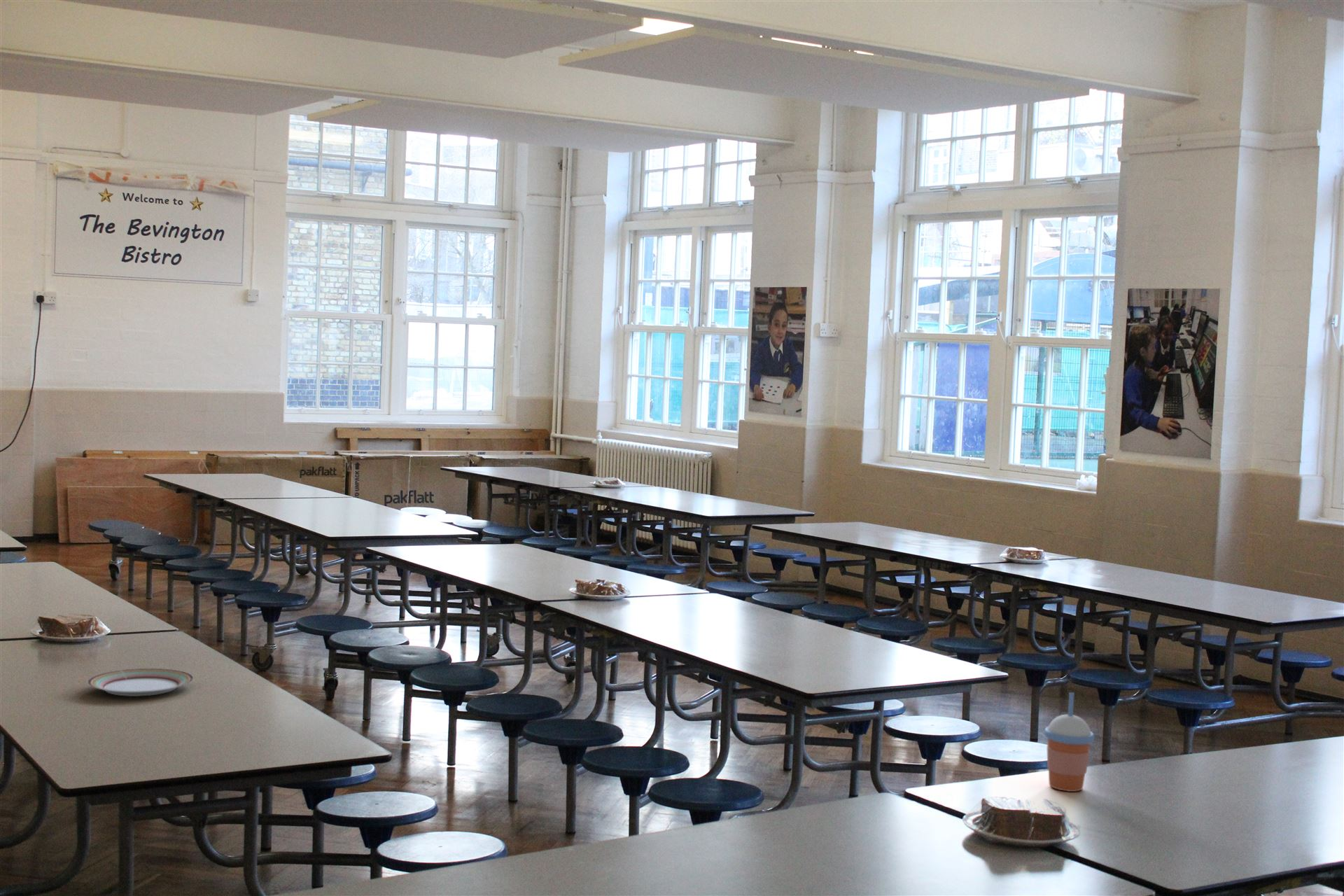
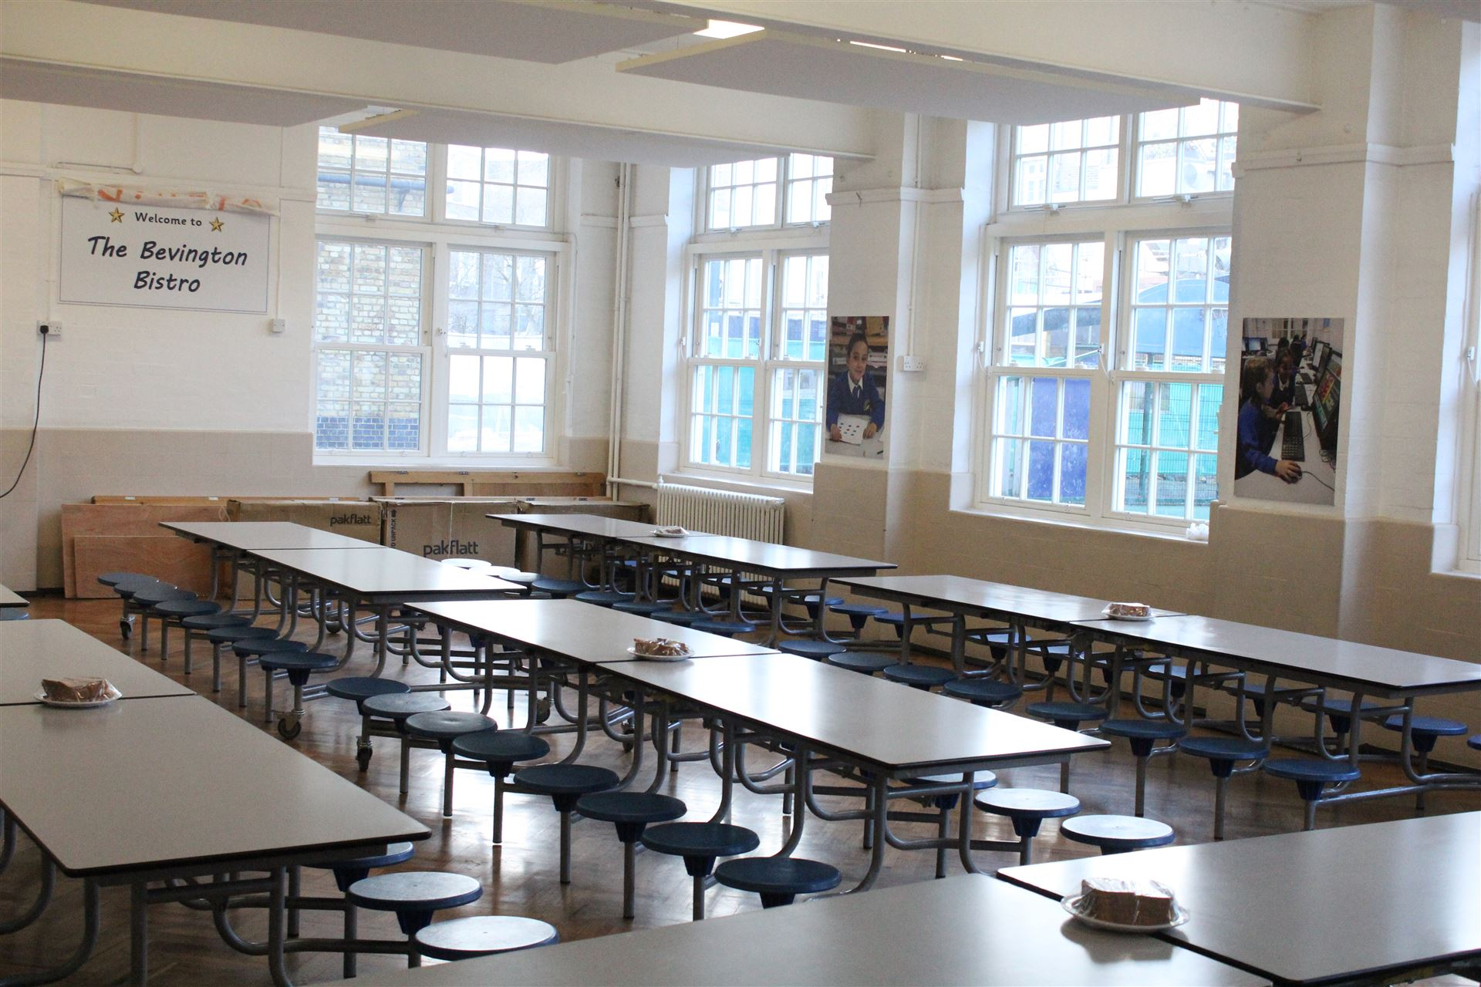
- cup with straw [1044,692,1095,792]
- plate [87,668,195,697]
